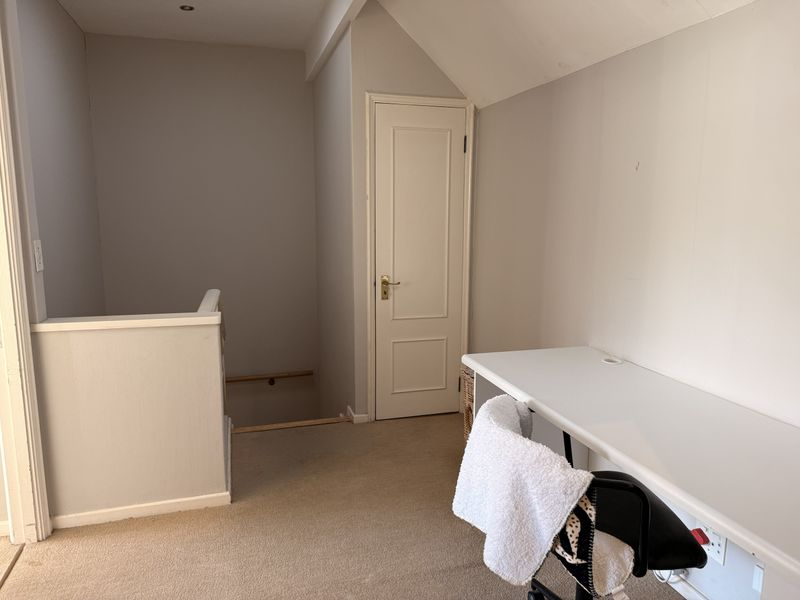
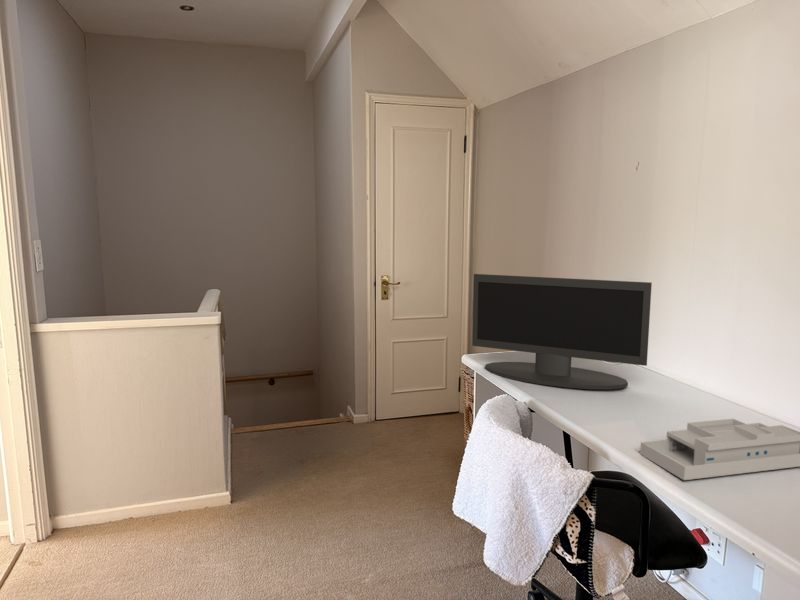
+ desk organizer [639,418,800,481]
+ monitor [471,273,653,390]
